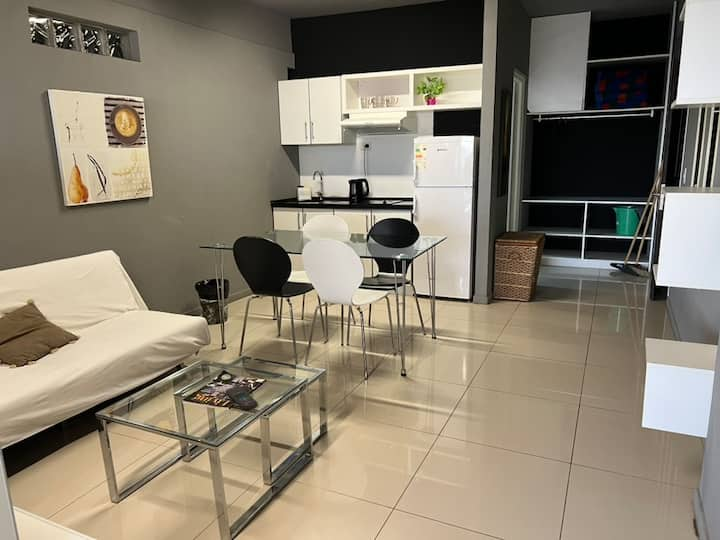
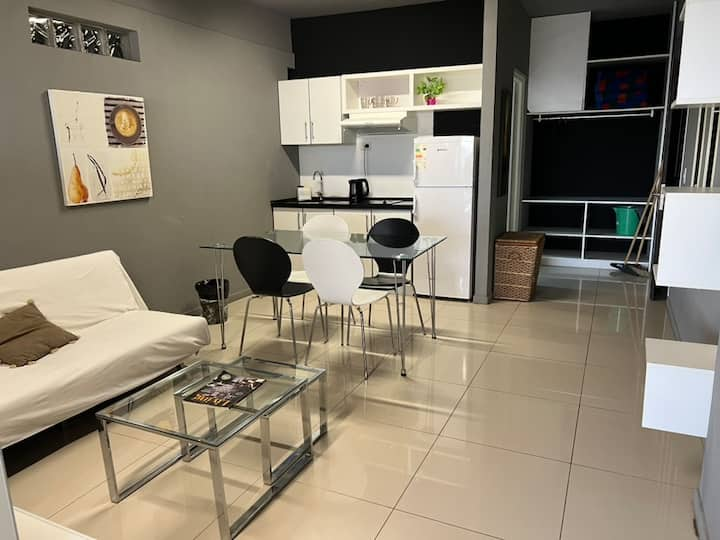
- remote control [225,386,259,411]
